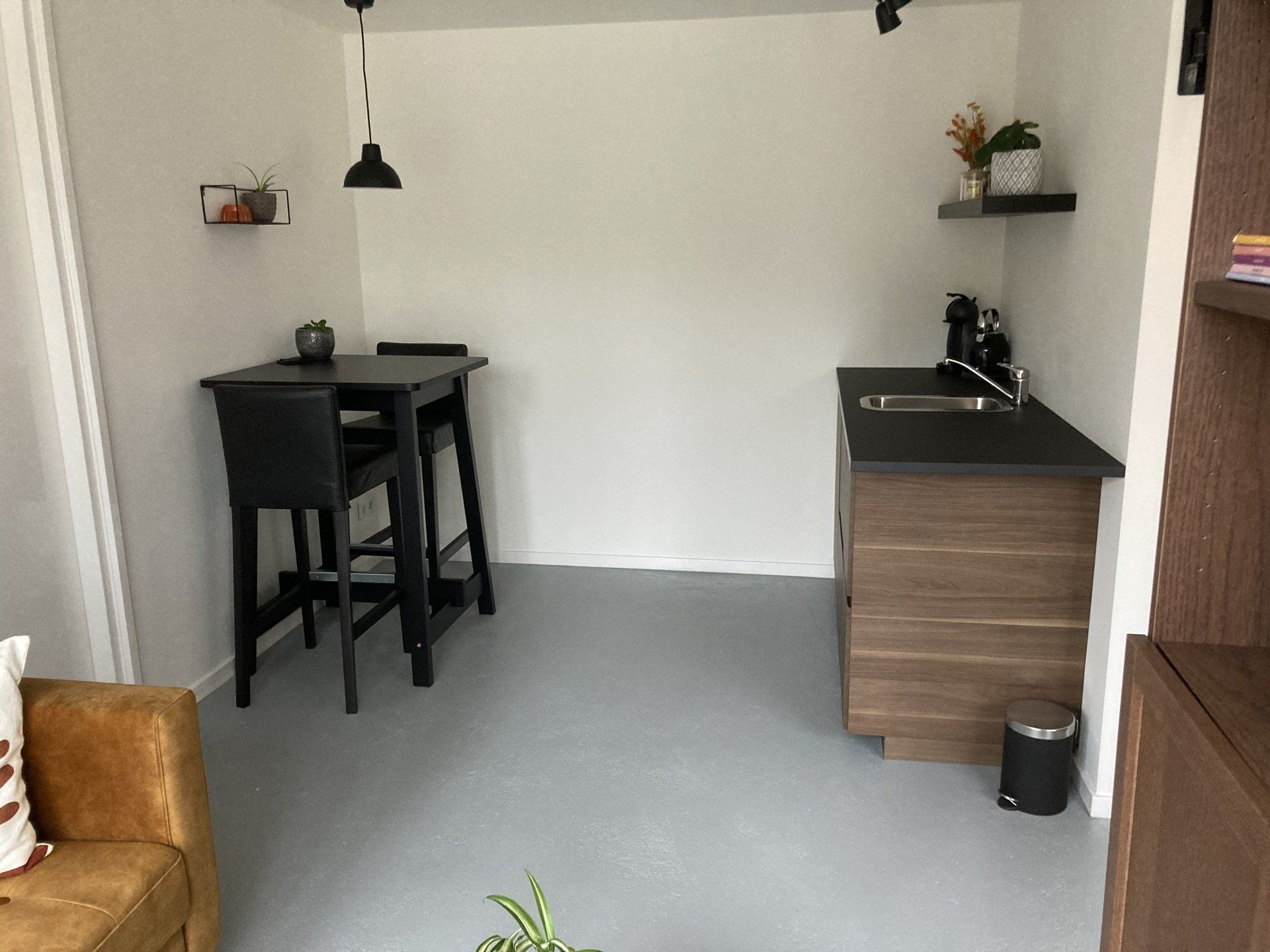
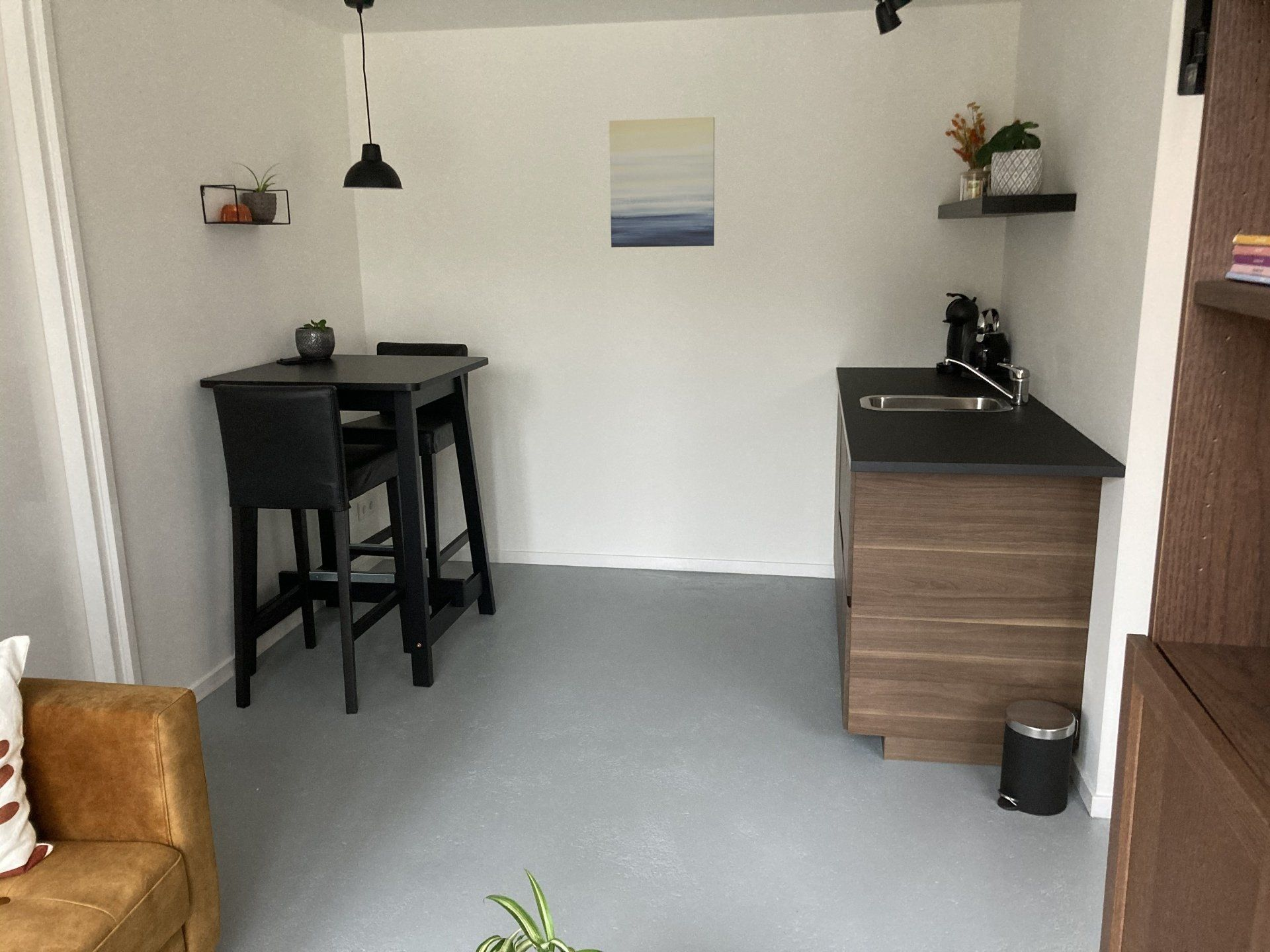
+ wall art [609,116,715,248]
